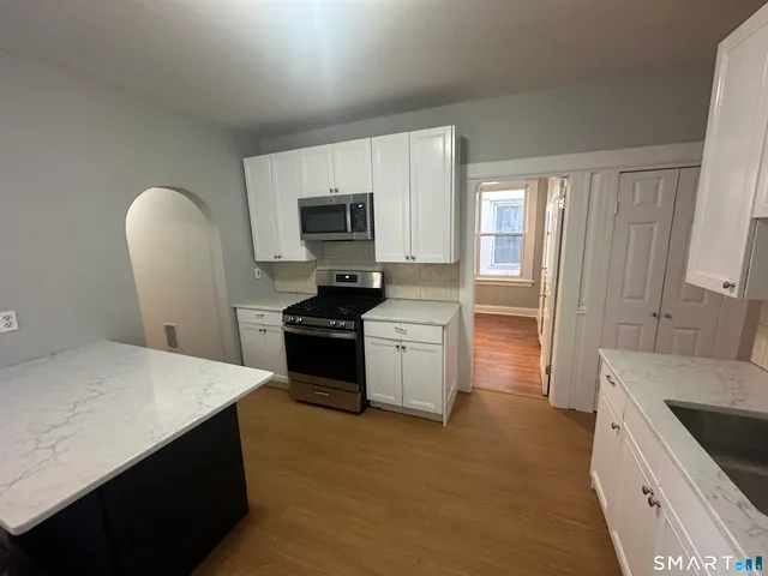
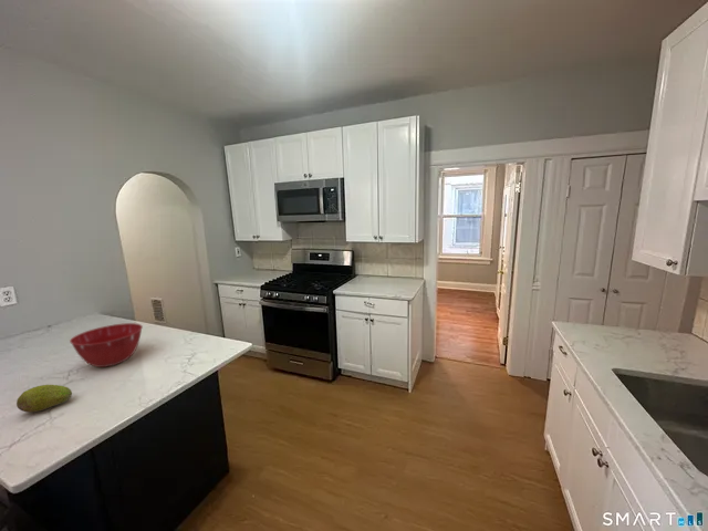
+ fruit [15,384,73,413]
+ mixing bowl [69,322,144,368]
